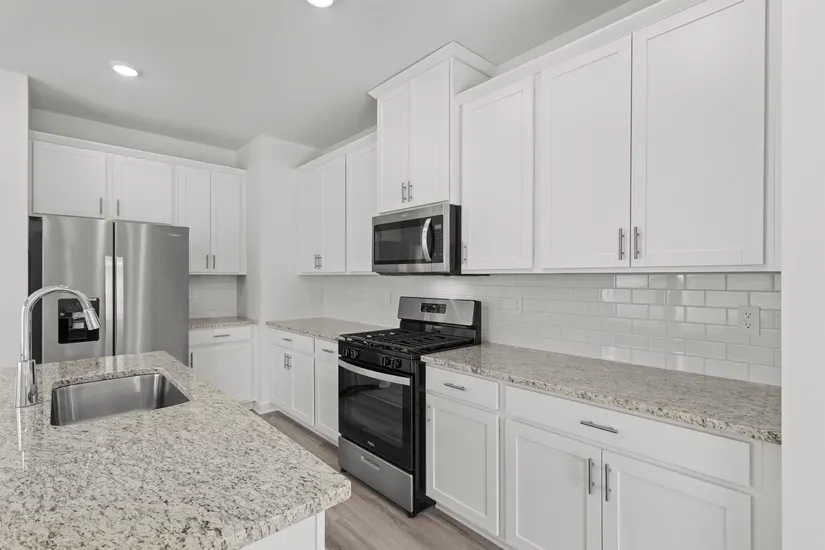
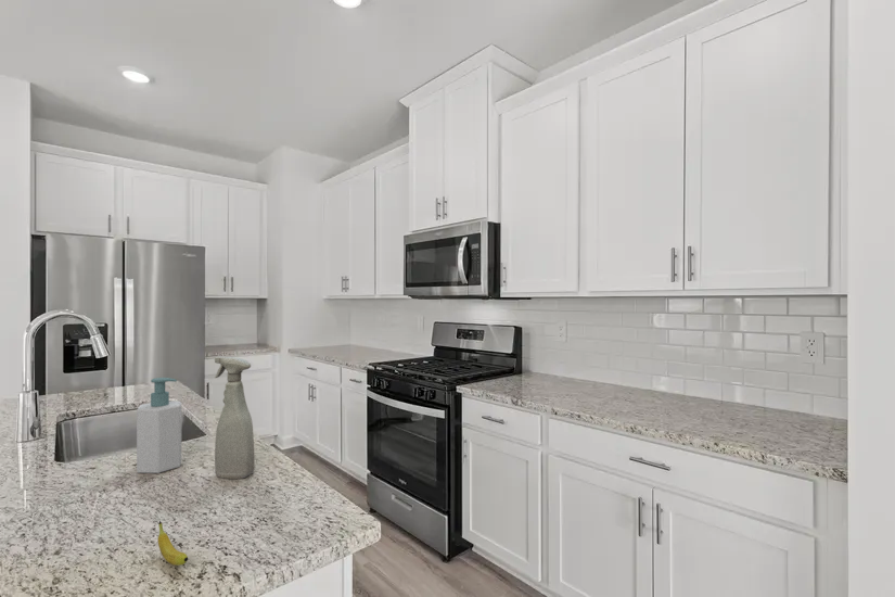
+ soap bottle [136,377,182,474]
+ spray bottle [214,356,256,480]
+ fruit [157,520,189,567]
